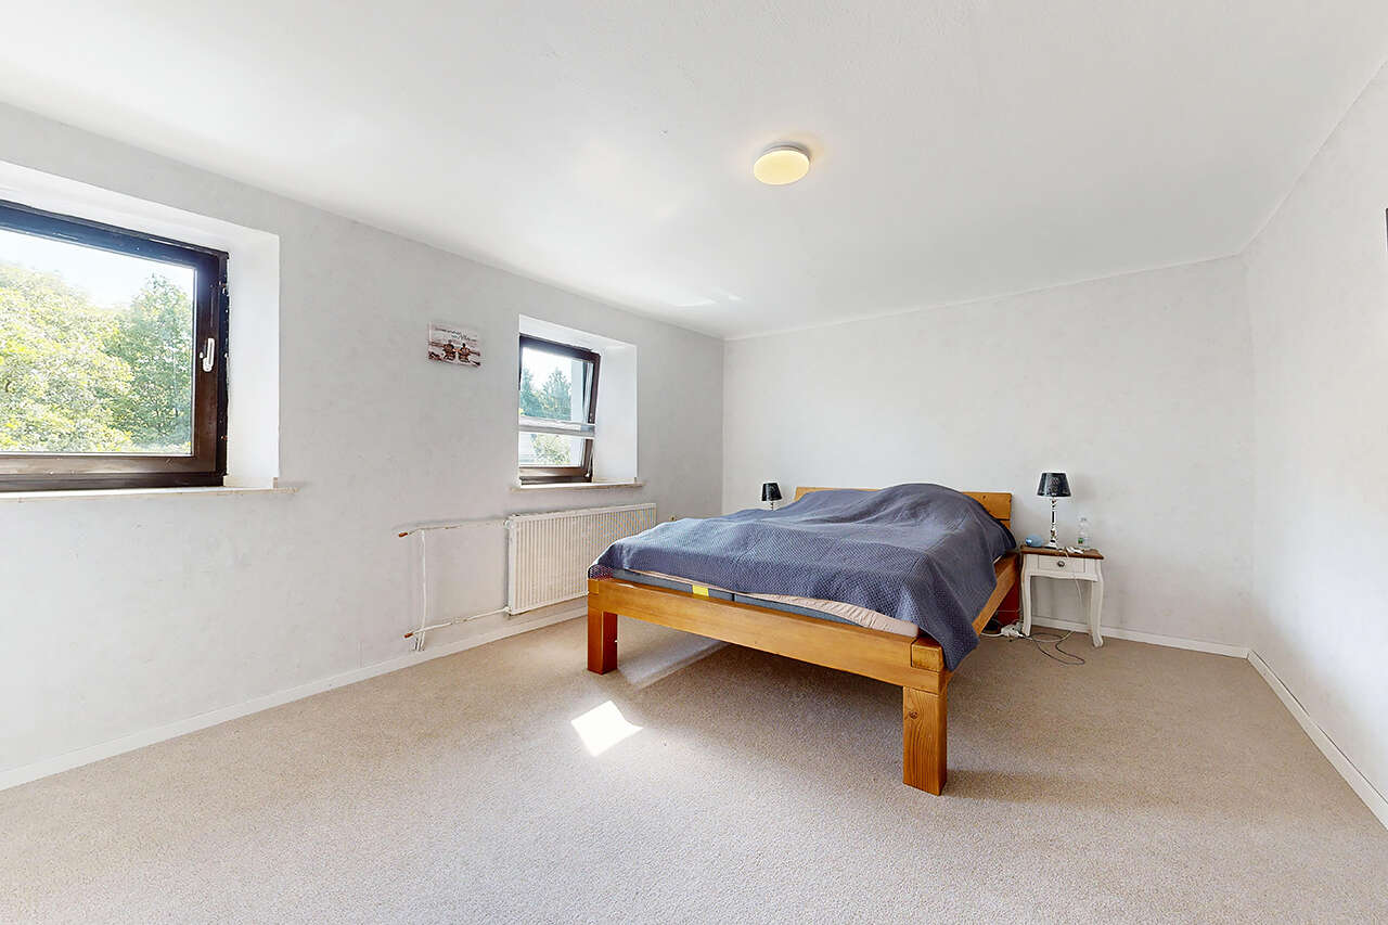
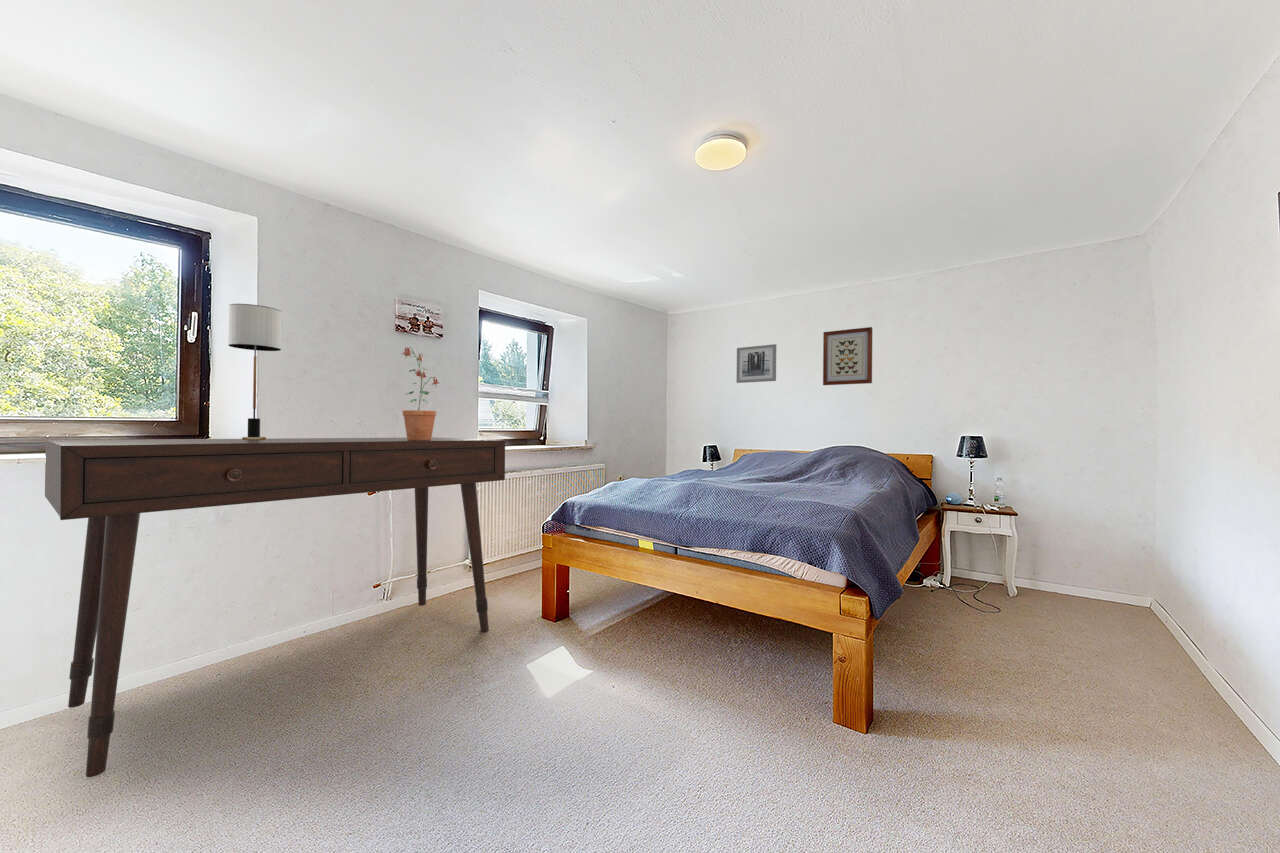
+ table lamp [227,303,283,440]
+ wall art [822,326,873,386]
+ desk [44,436,506,778]
+ wall art [736,343,777,384]
+ potted plant [402,346,440,440]
